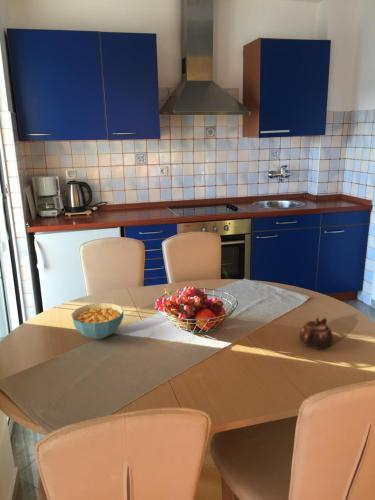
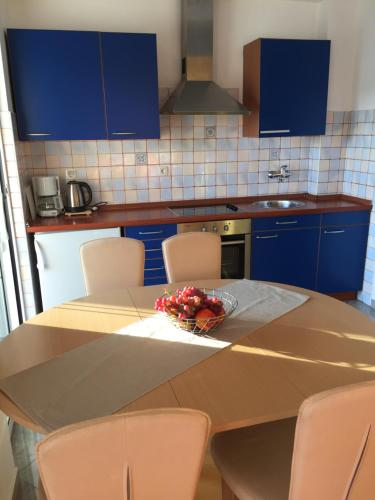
- teapot [298,317,334,350]
- cereal bowl [71,302,125,340]
